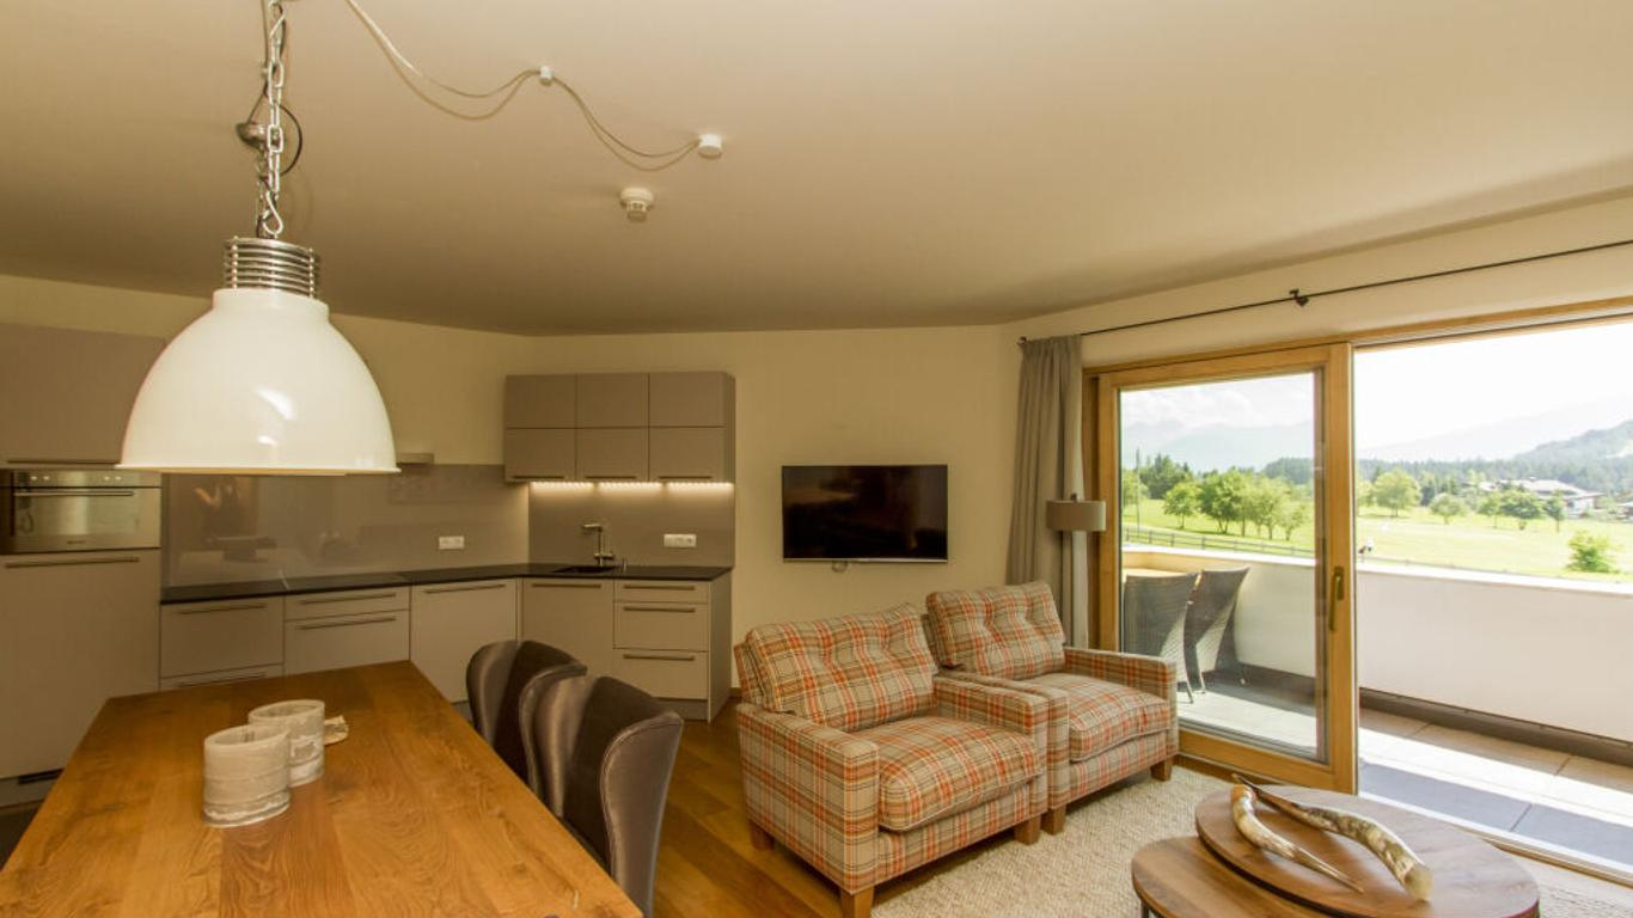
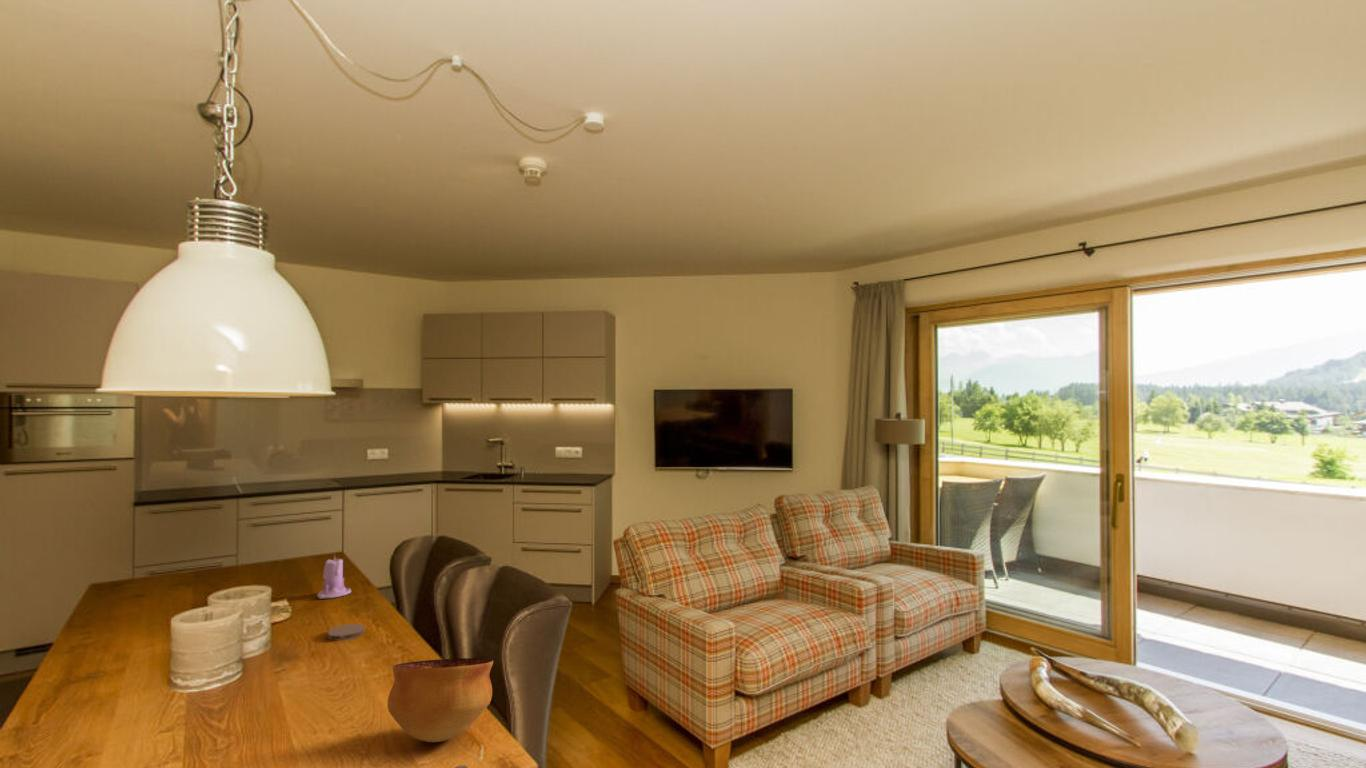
+ candle [316,554,352,600]
+ coaster [327,623,366,641]
+ bowl [387,657,494,743]
